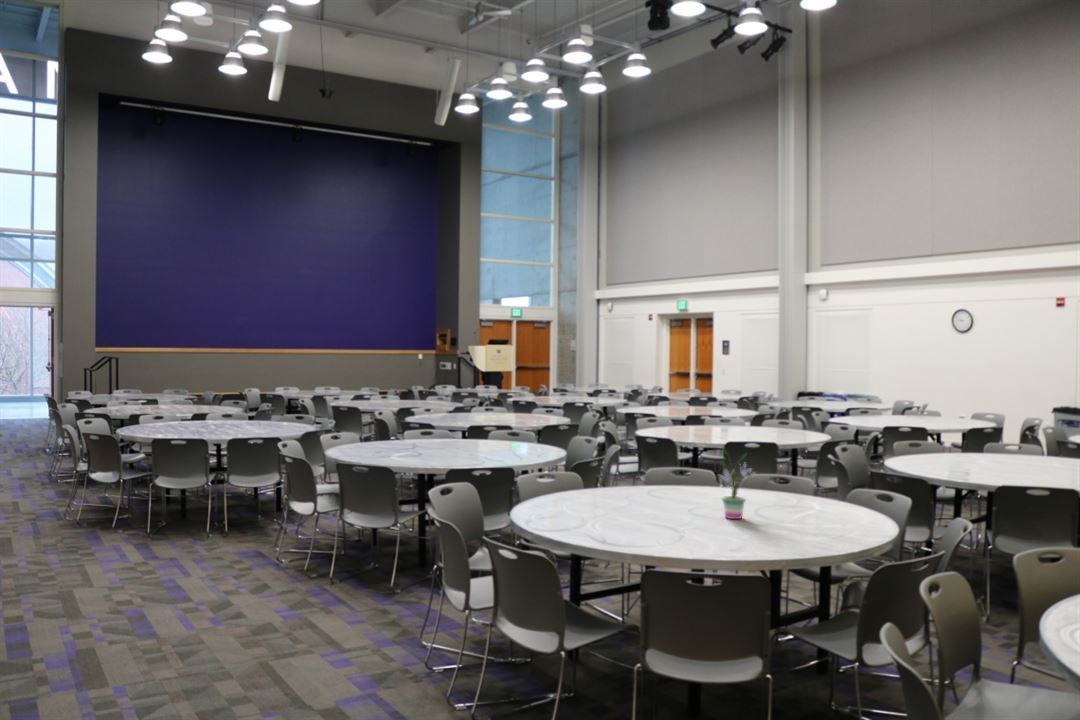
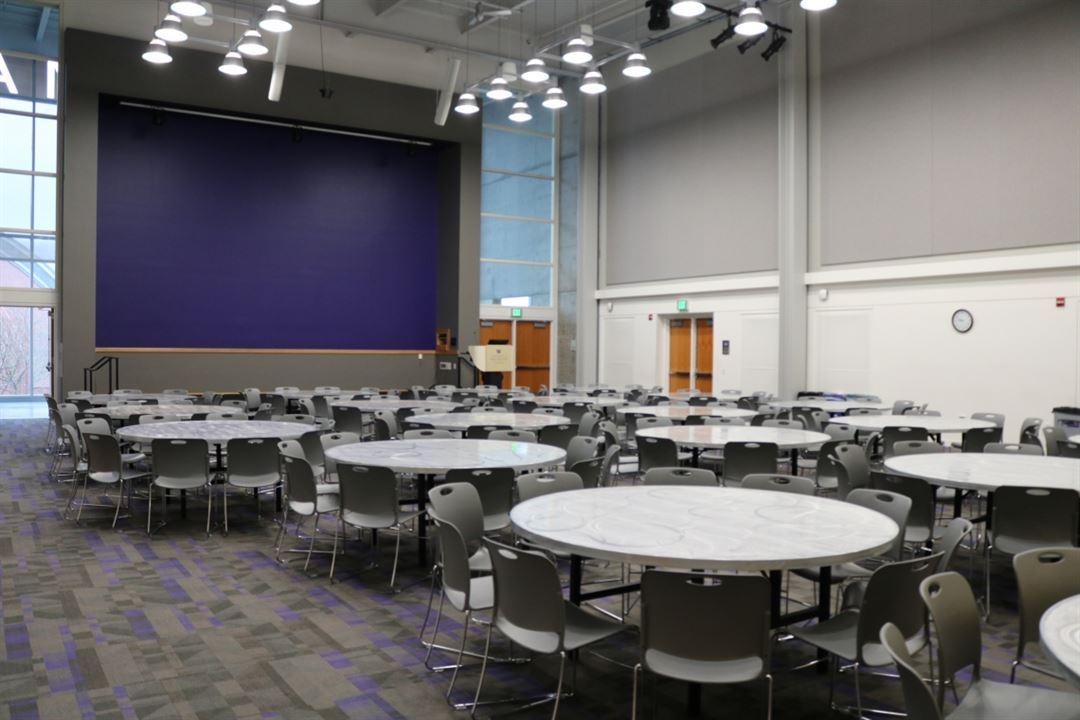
- potted plant [716,447,758,520]
